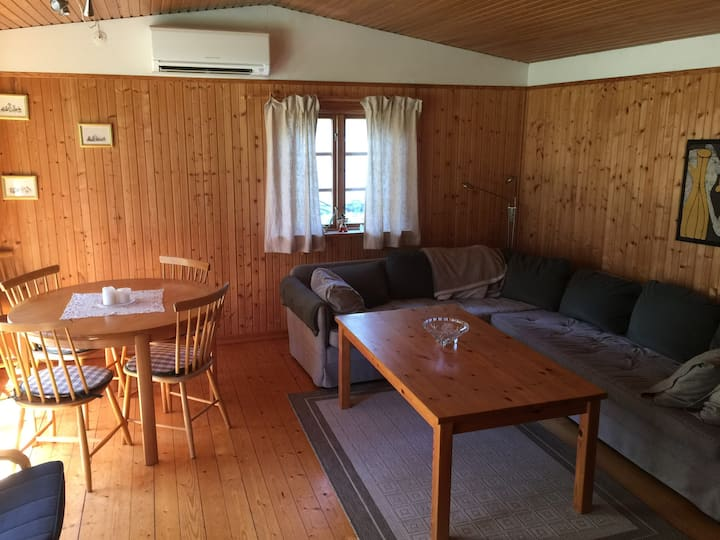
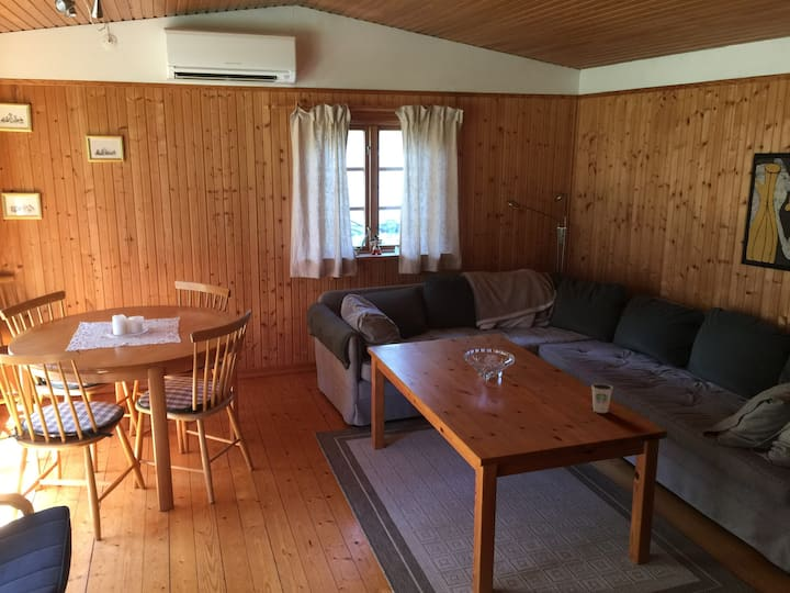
+ dixie cup [590,382,613,414]
